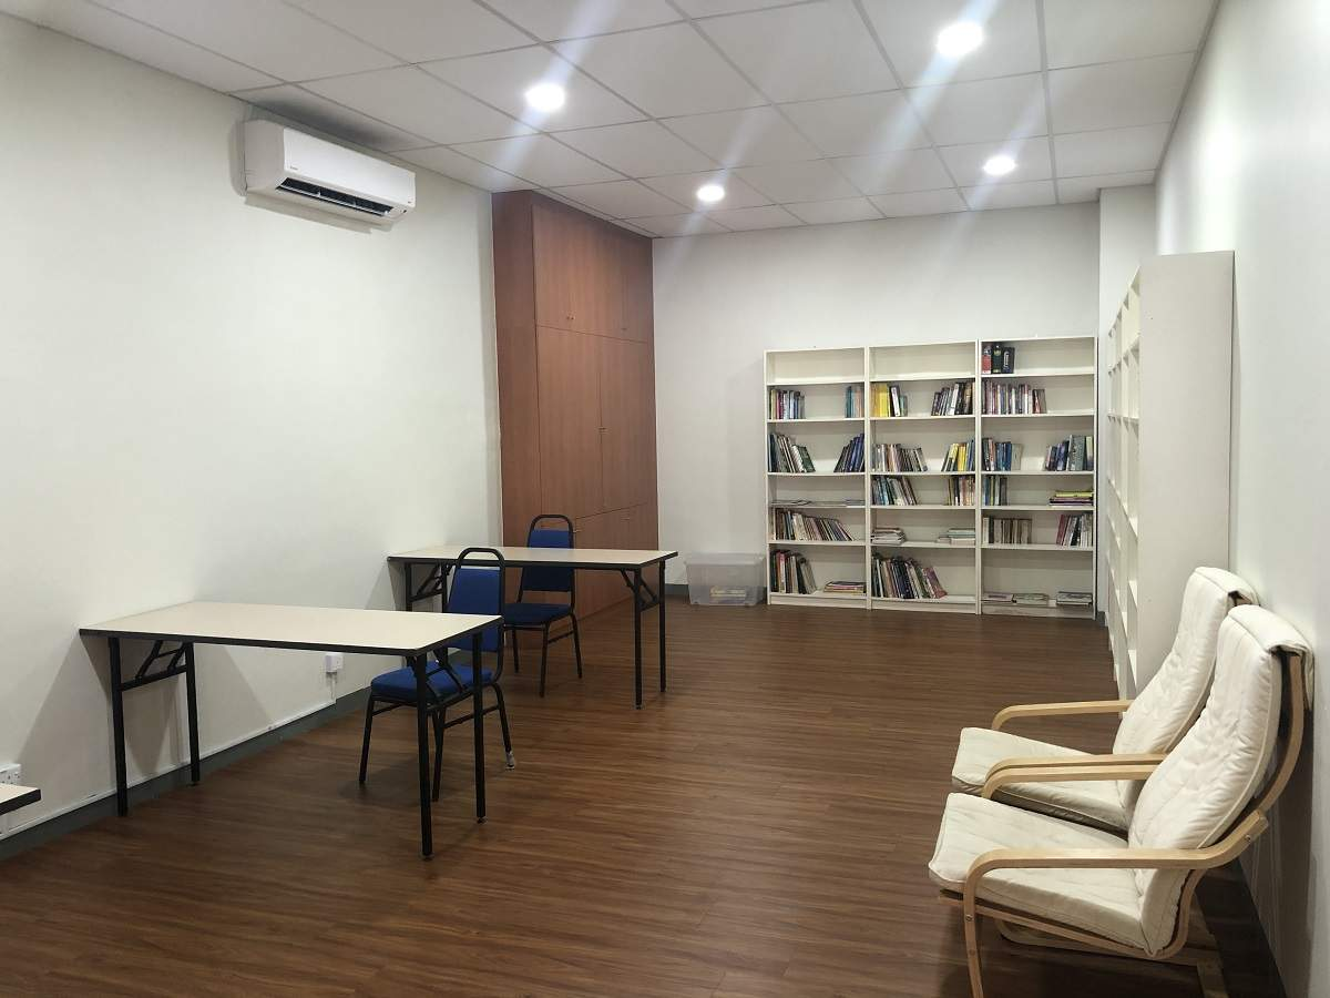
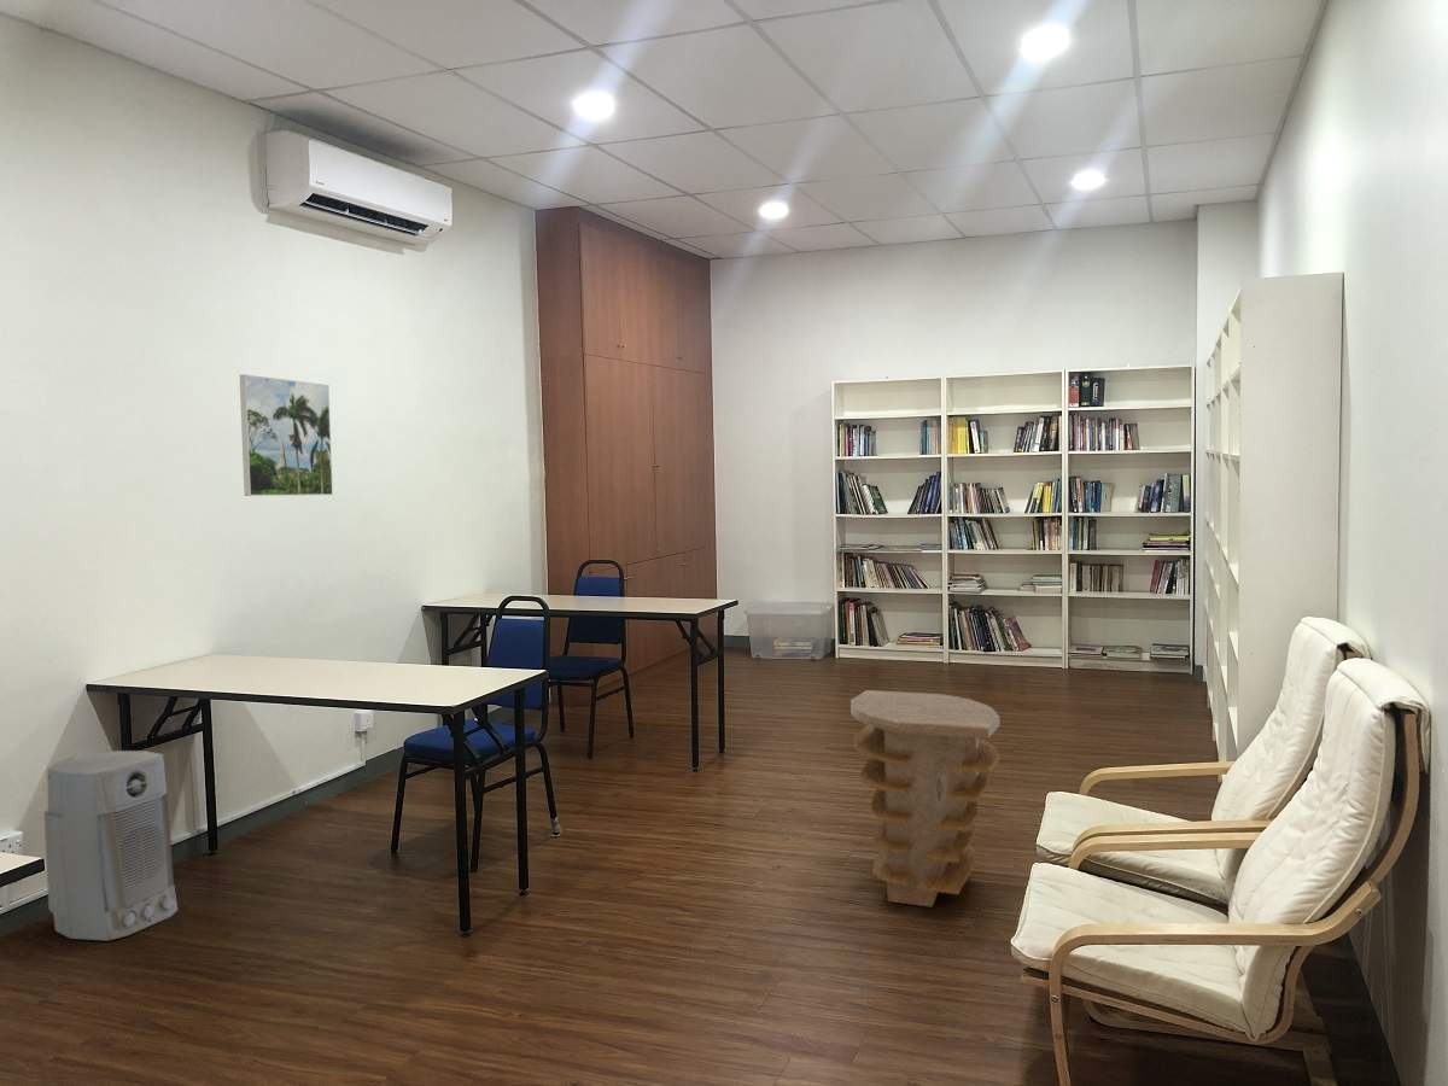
+ side table [849,689,1000,909]
+ air purifier [43,749,179,942]
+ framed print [239,373,334,497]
